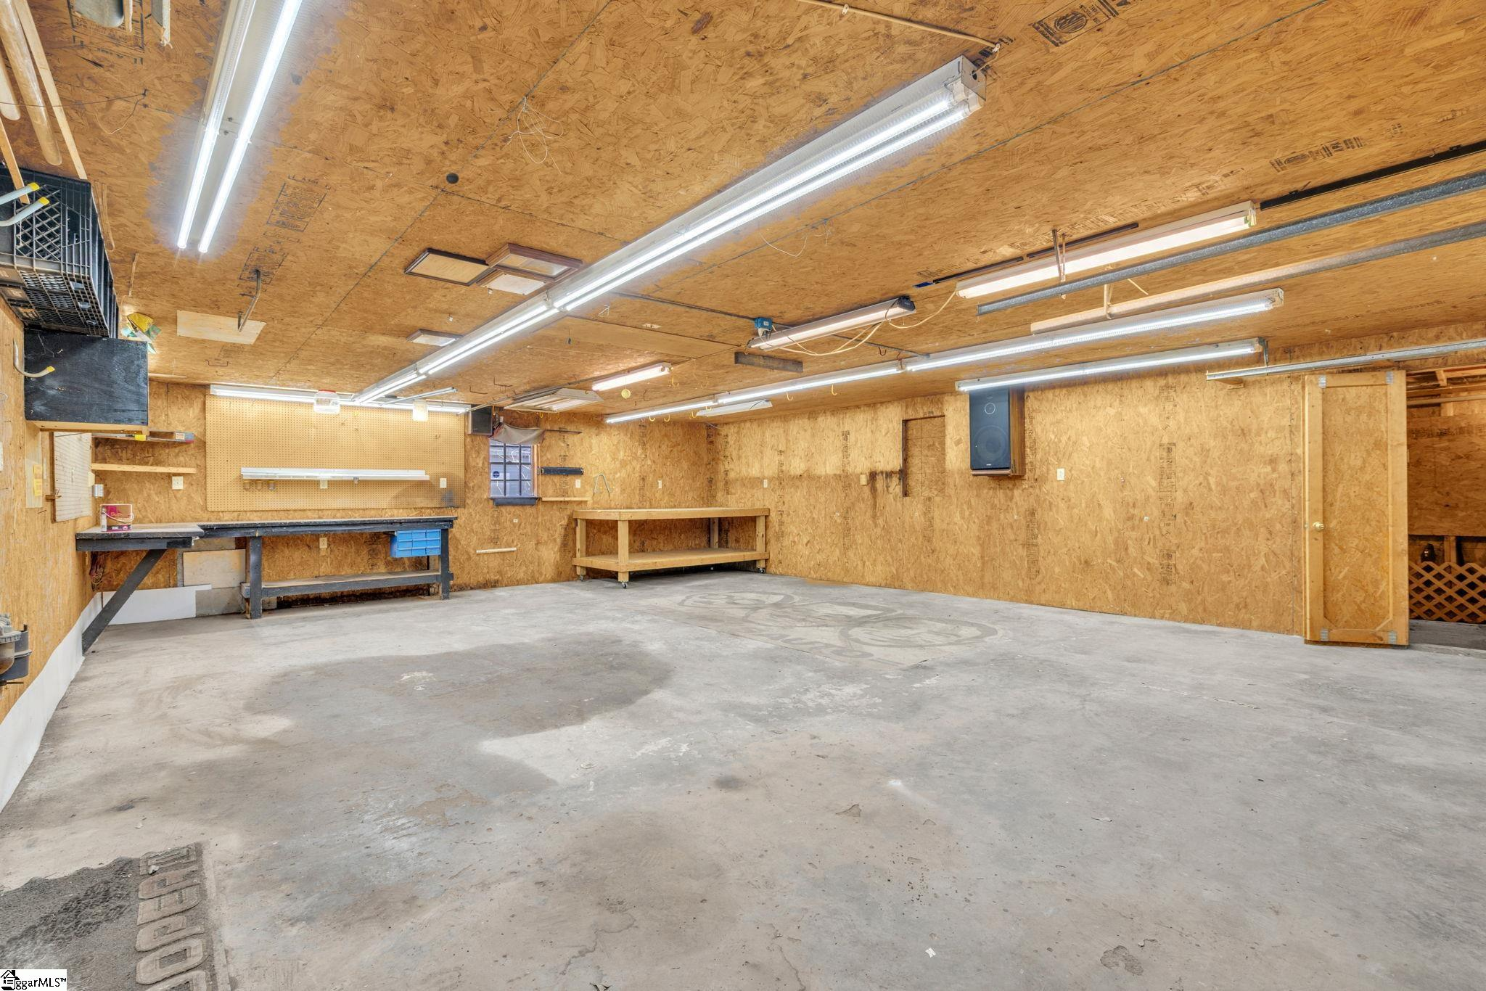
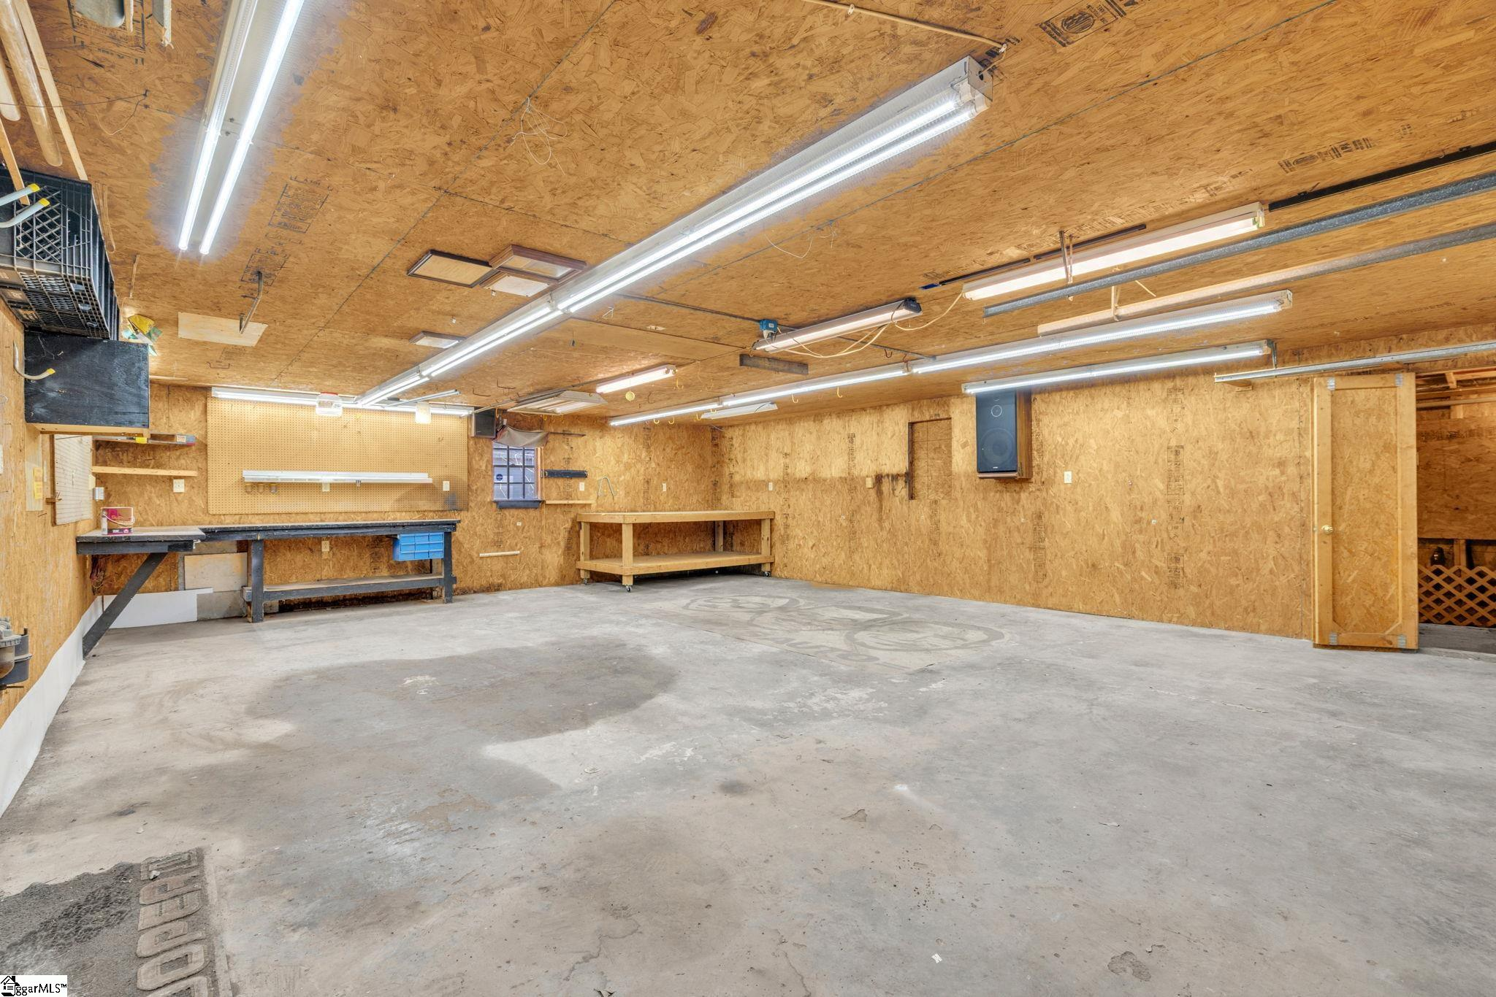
- smoke detector [446,171,460,185]
